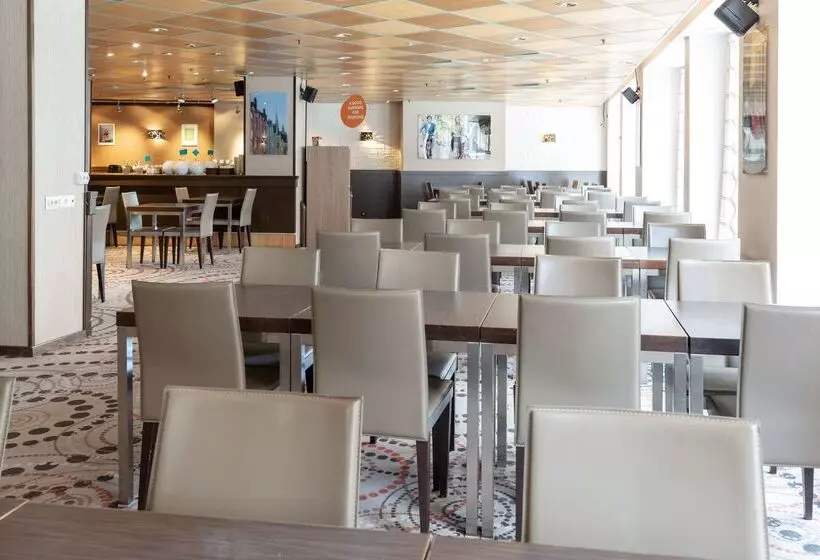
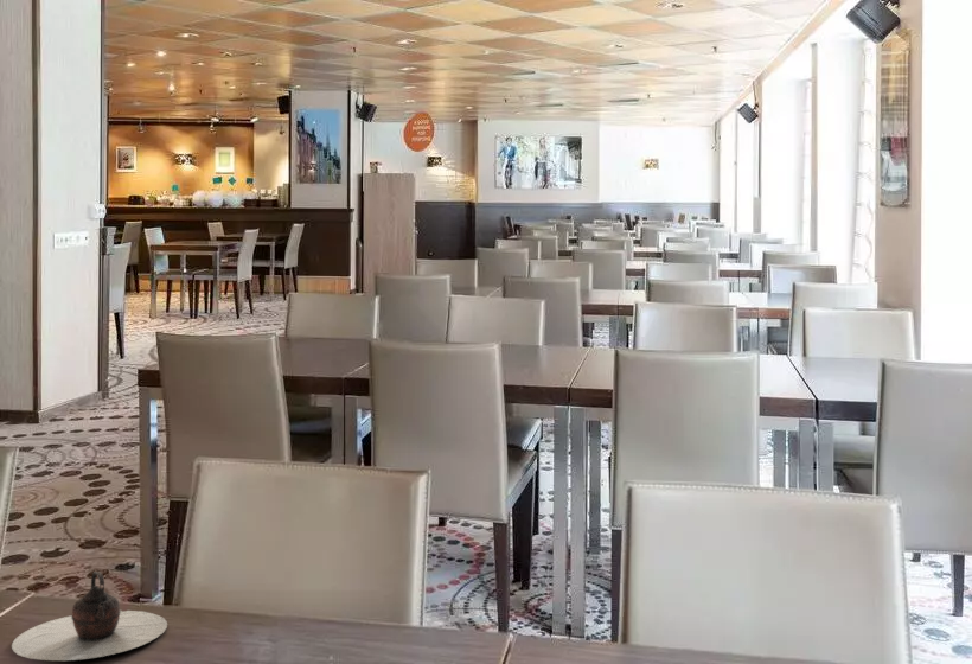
+ teapot [11,570,168,662]
